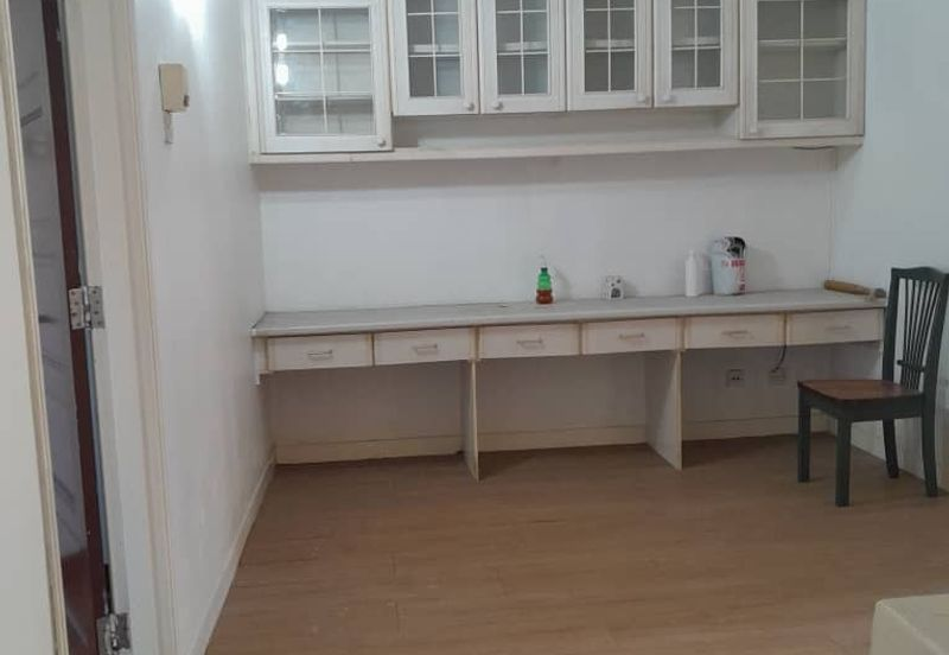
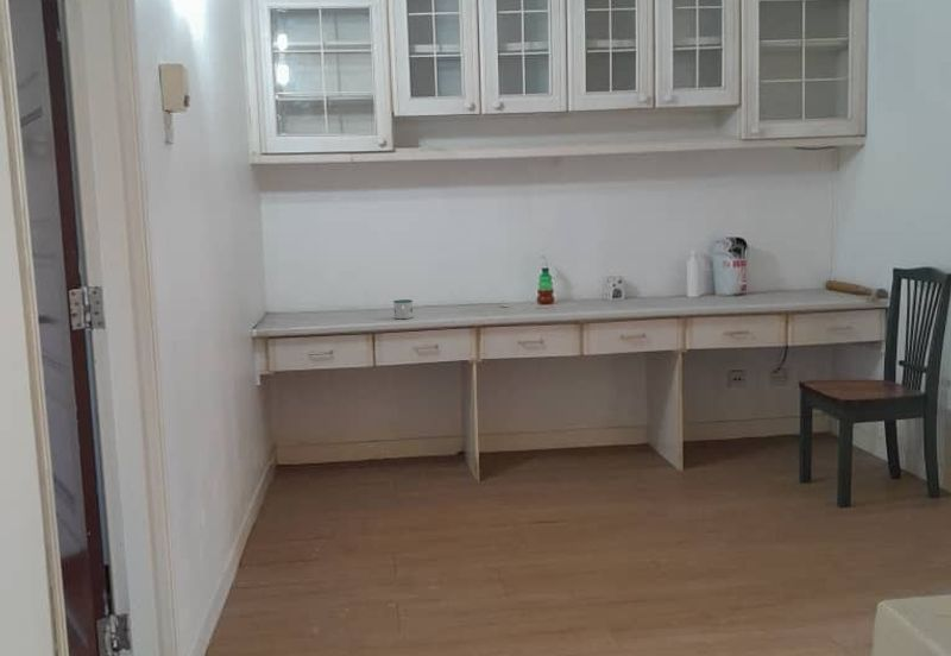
+ mug [392,298,414,320]
